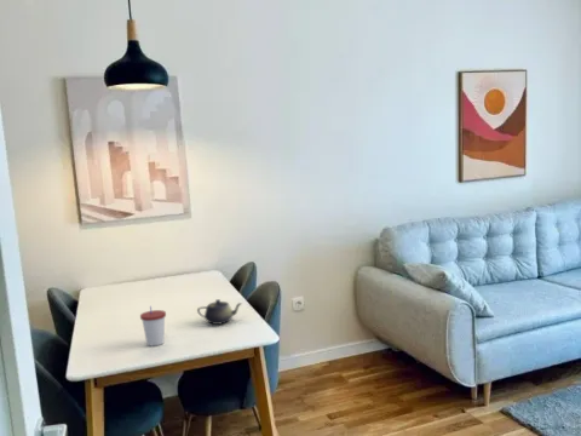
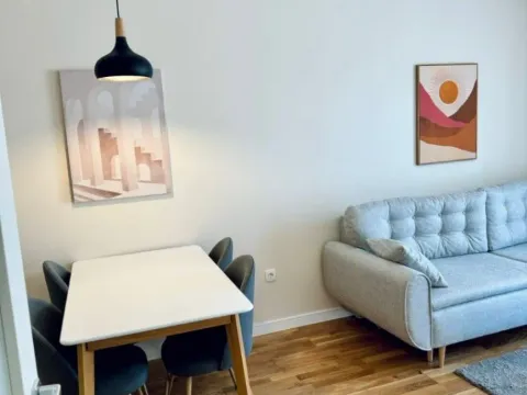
- cup [139,305,167,348]
- teapot [196,298,243,326]
